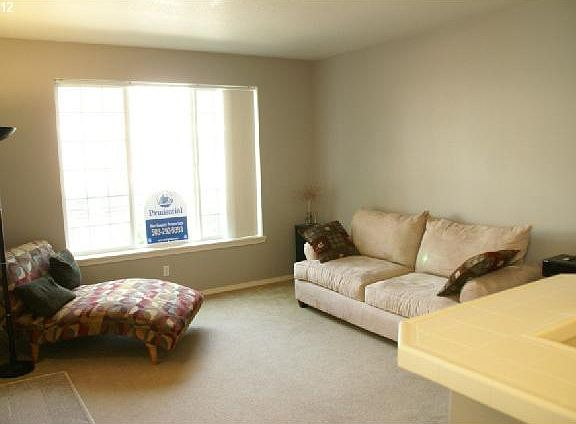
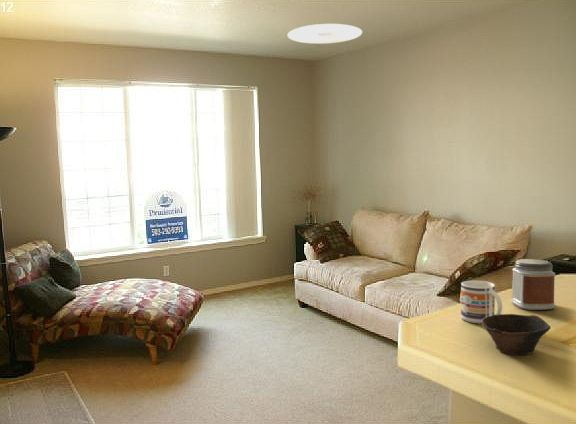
+ ceiling light [287,23,363,45]
+ mug [460,280,503,324]
+ bowl [480,313,552,356]
+ jar [510,258,556,311]
